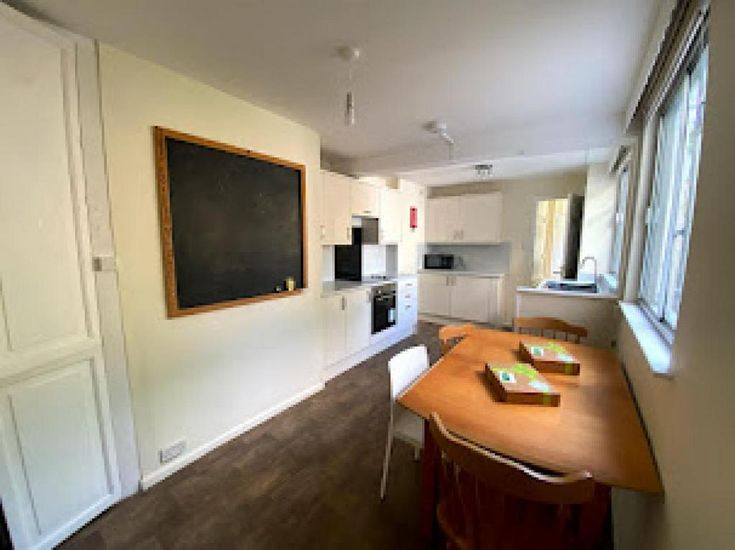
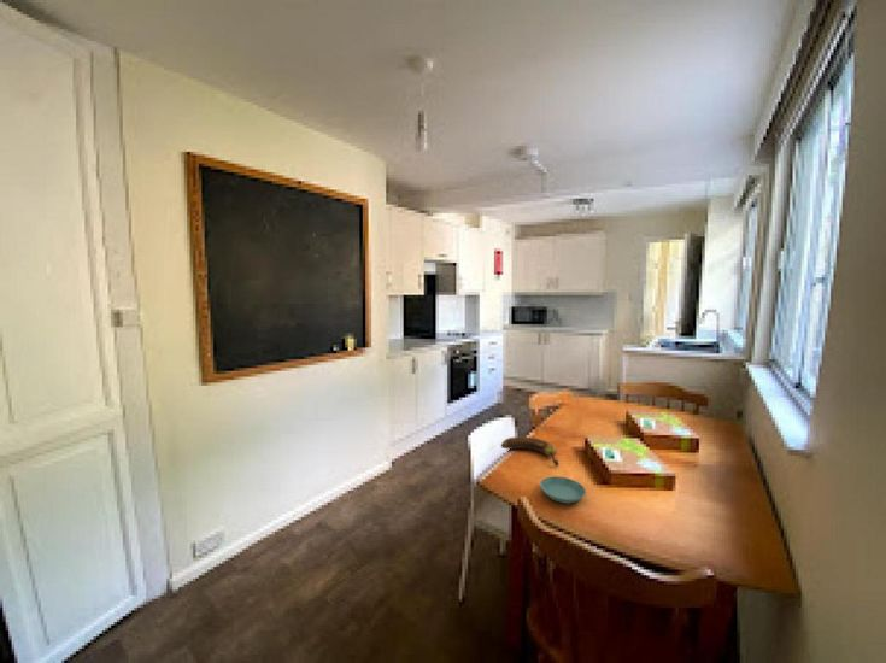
+ saucer [539,475,587,504]
+ banana [500,435,561,468]
